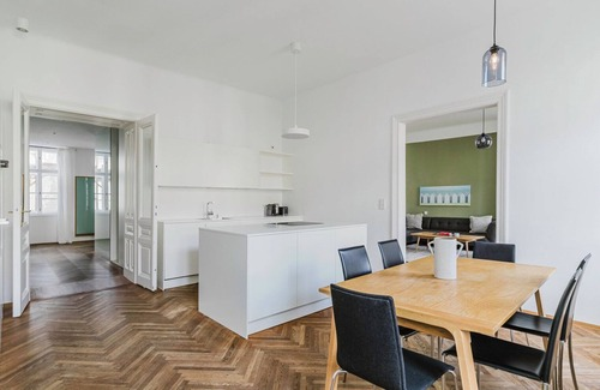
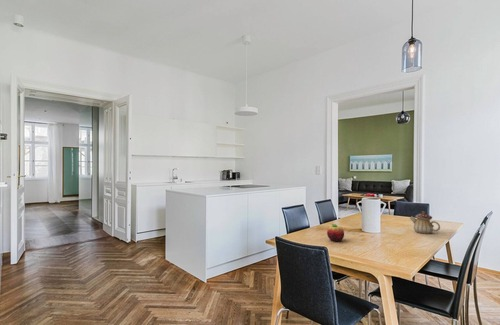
+ fruit [326,223,345,242]
+ teapot [409,210,441,235]
